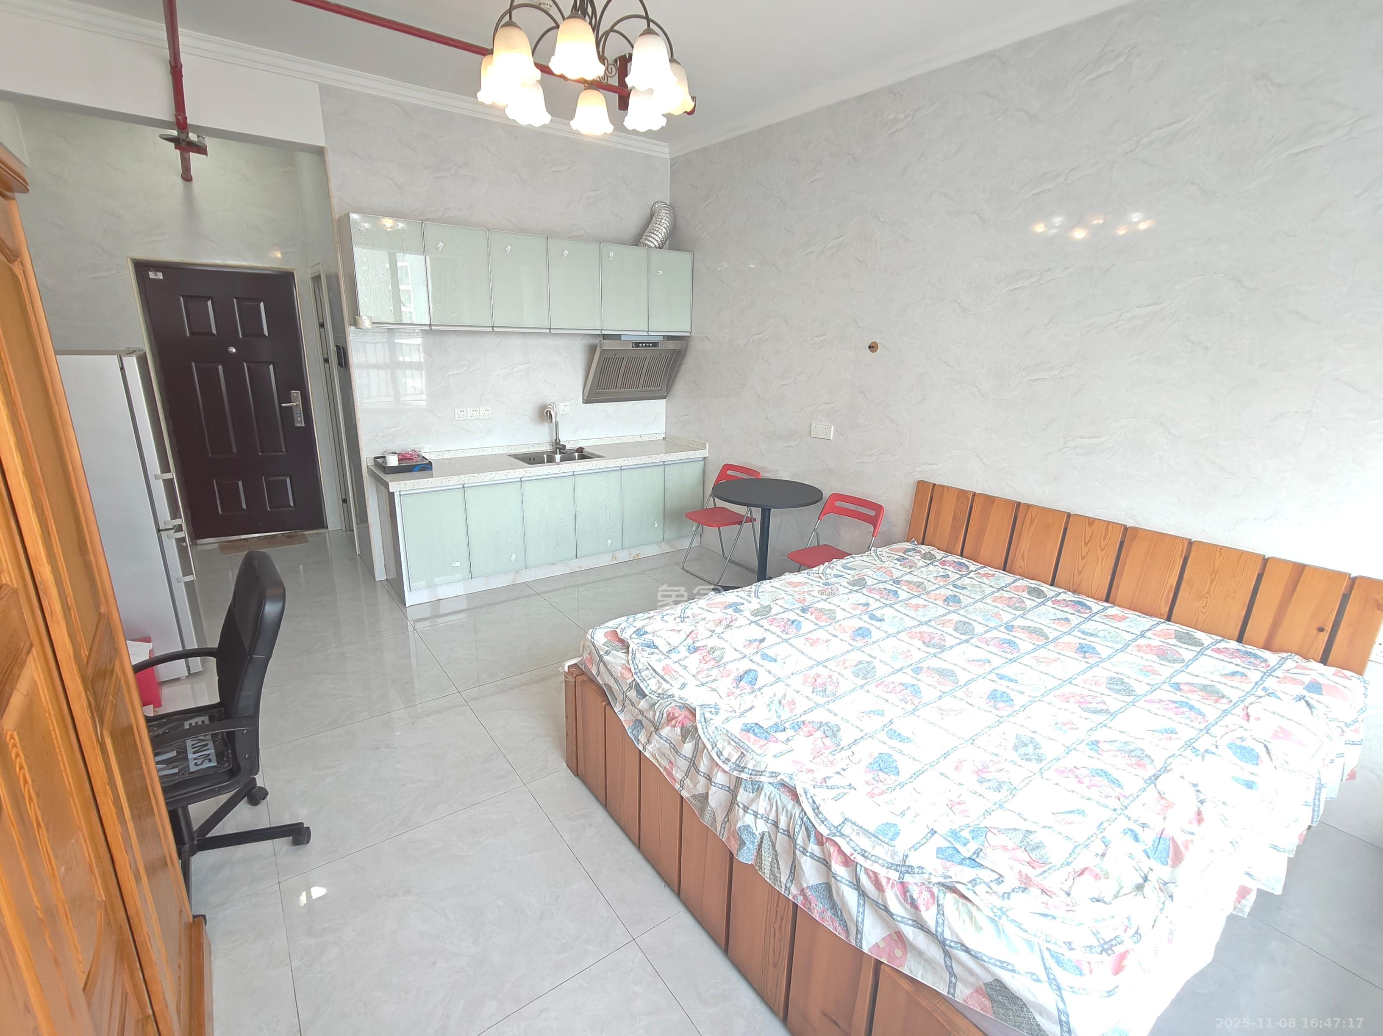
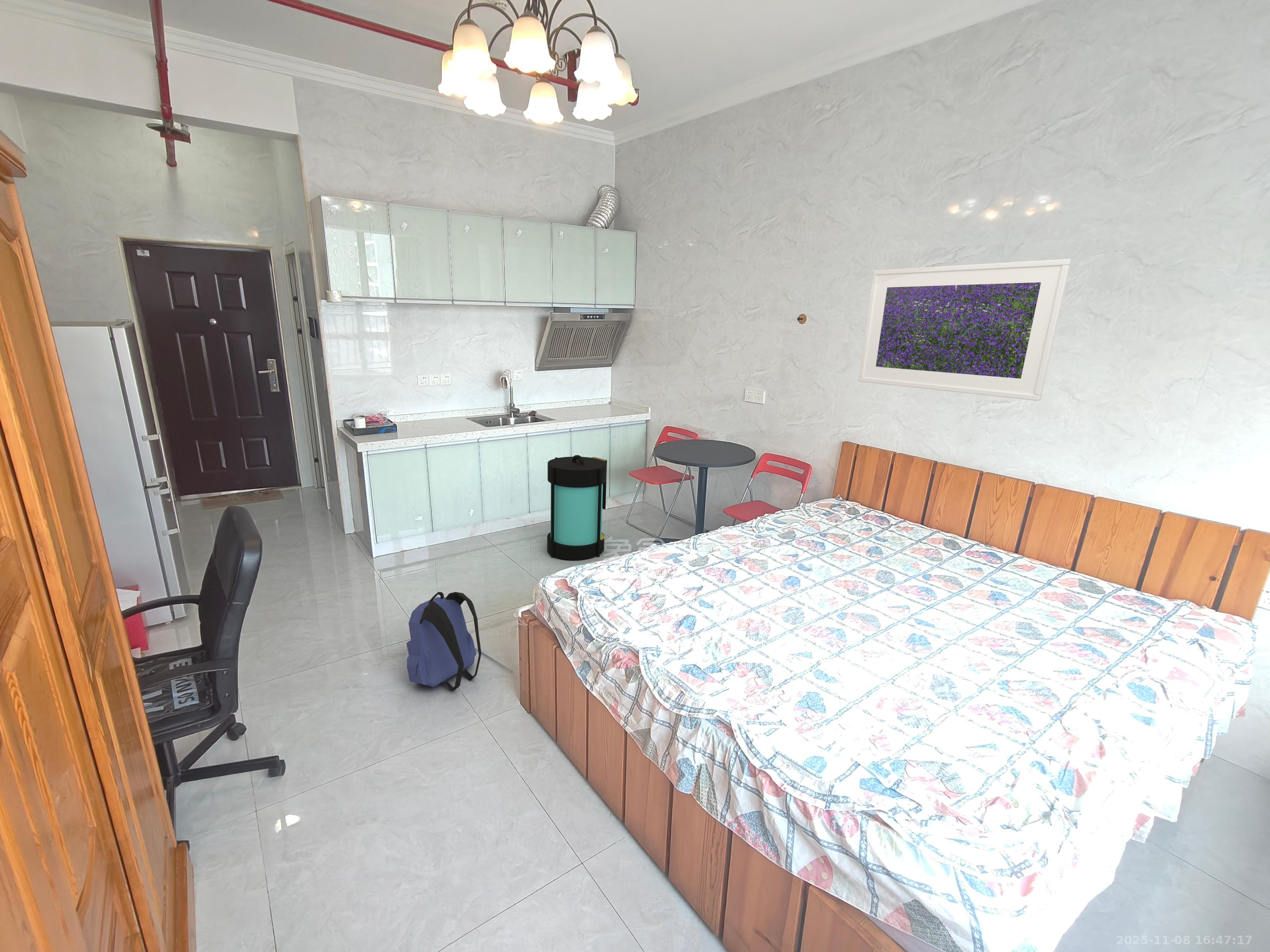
+ backpack [406,591,482,691]
+ lantern [547,455,607,561]
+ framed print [858,259,1072,401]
